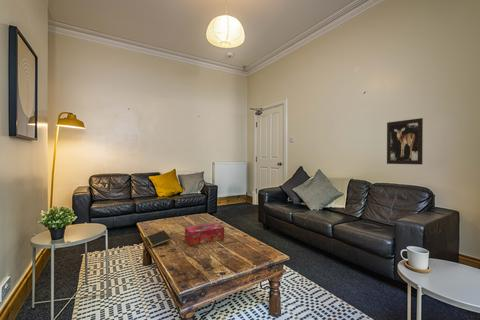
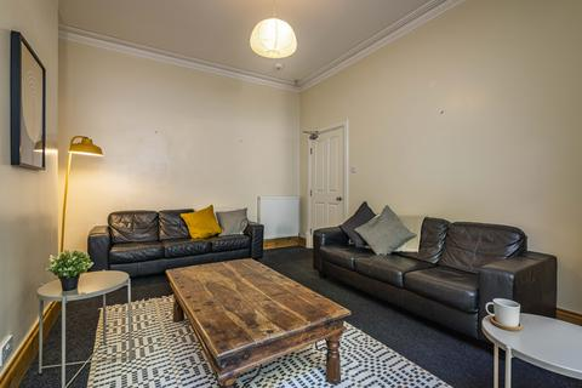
- wall art [386,117,424,165]
- notepad [144,230,172,249]
- tissue box [184,222,225,246]
